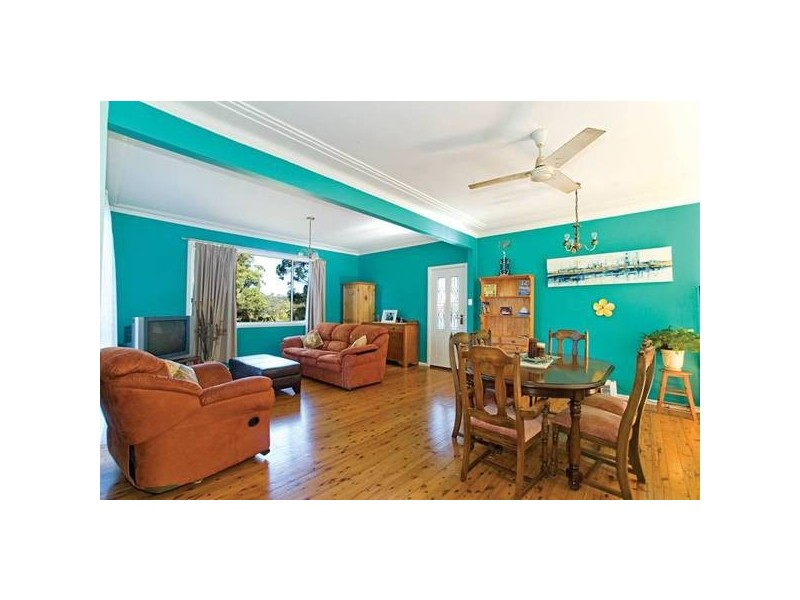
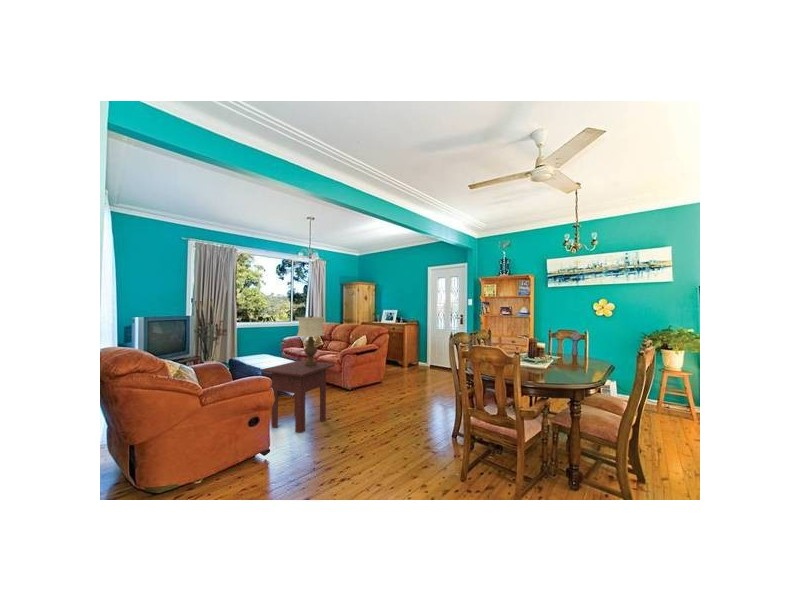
+ table lamp [296,315,326,366]
+ side table [261,360,336,434]
